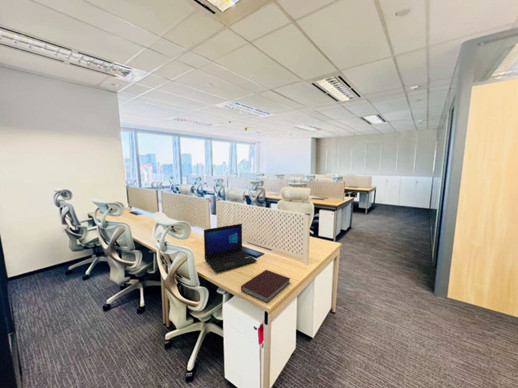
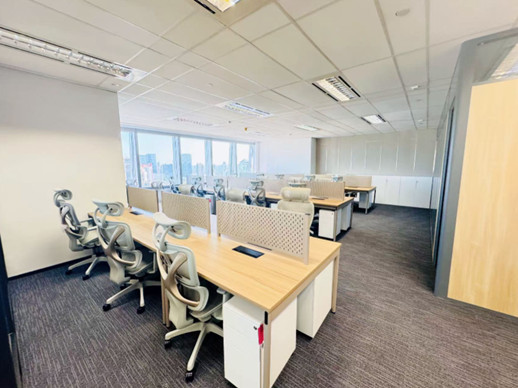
- notebook [240,269,291,304]
- laptop [203,223,258,274]
